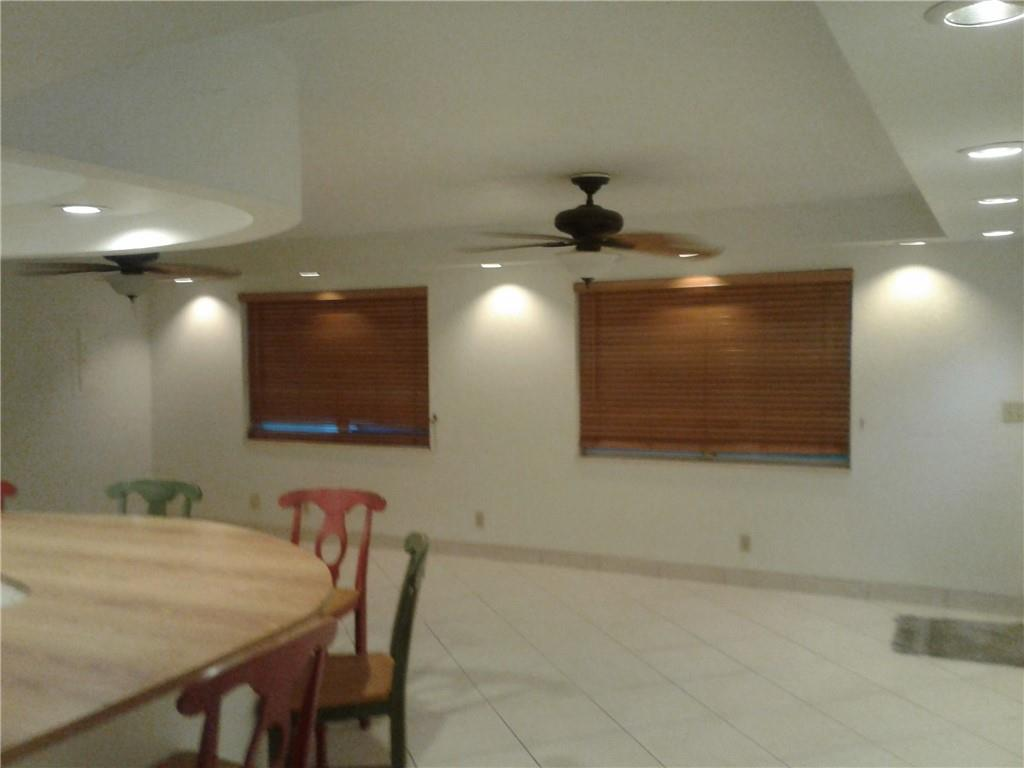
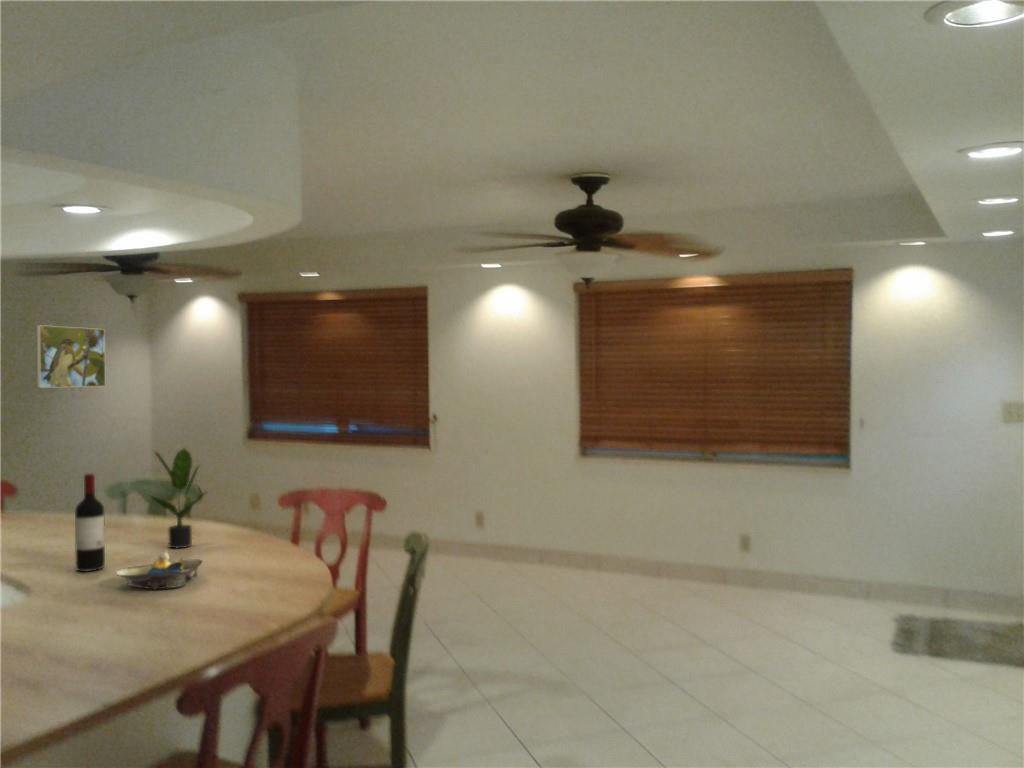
+ decorative bowl [114,550,203,590]
+ potted plant [149,446,208,549]
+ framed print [36,324,106,389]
+ wine bottle [74,473,106,573]
